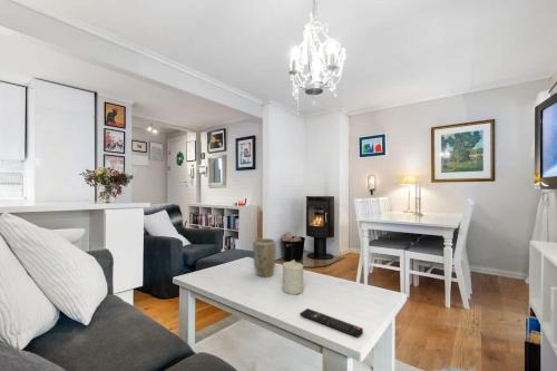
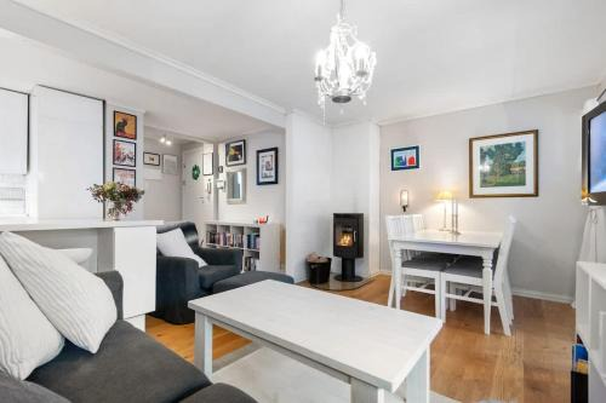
- remote control [299,307,364,339]
- candle [281,258,304,295]
- plant pot [252,237,277,279]
